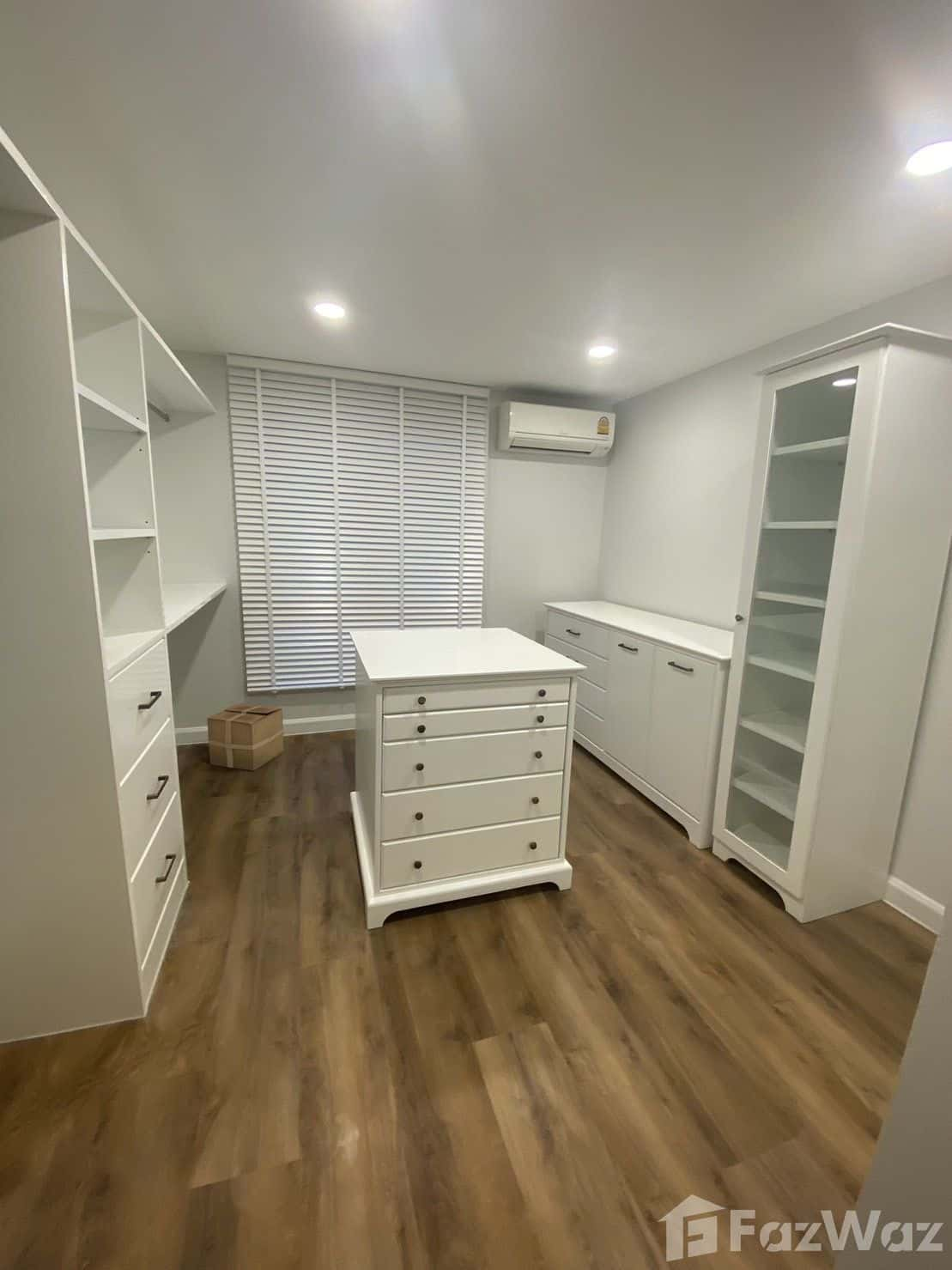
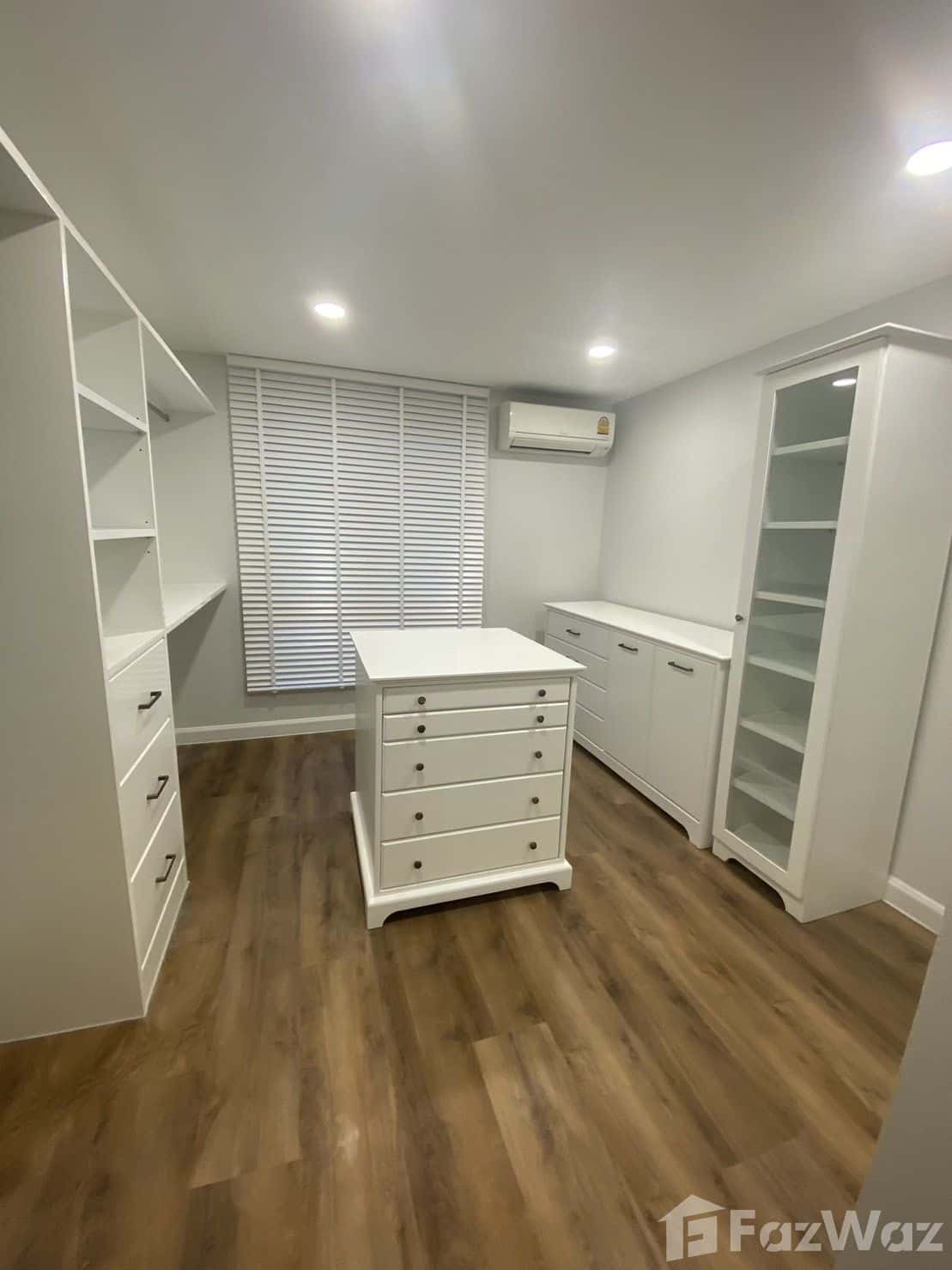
- cardboard box [206,702,285,771]
